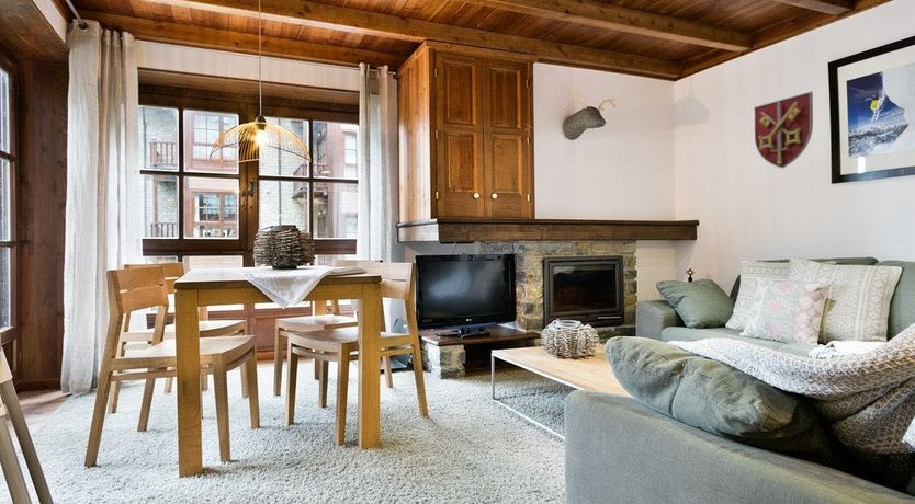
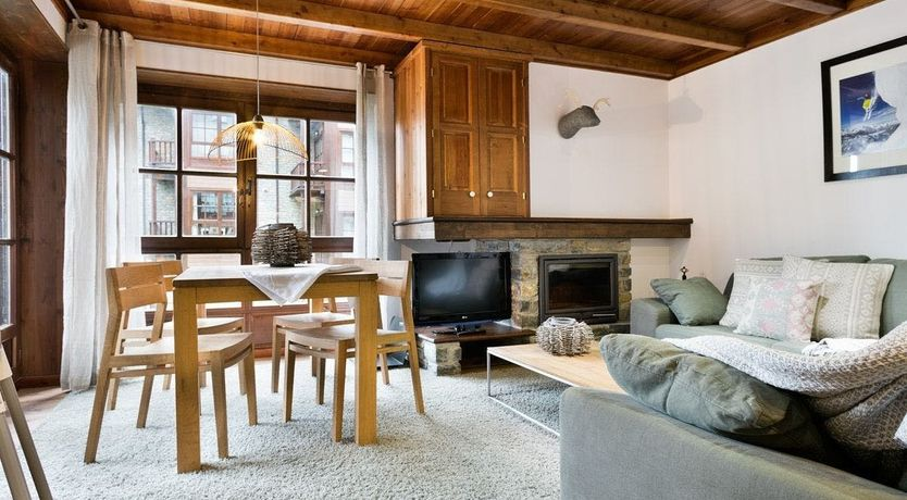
- decorative shield [753,91,814,170]
